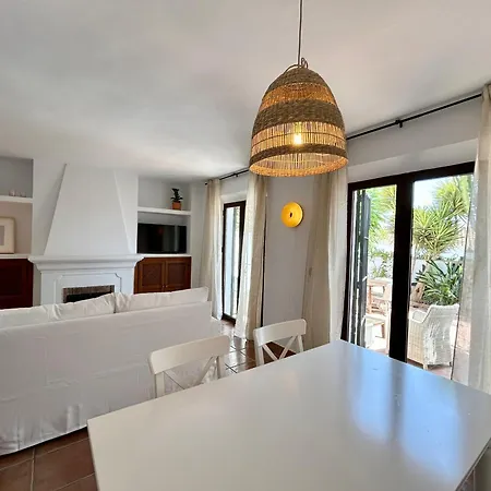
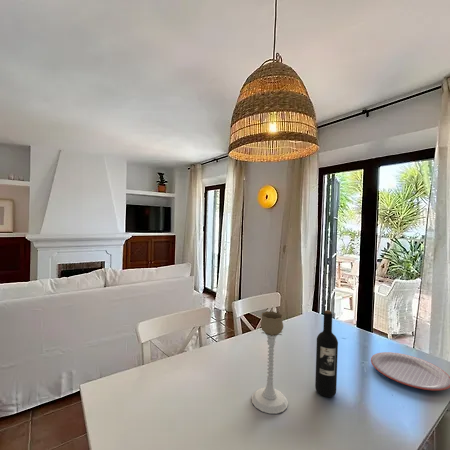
+ candle holder [251,310,289,415]
+ wine bottle [314,309,339,398]
+ plate [370,351,450,391]
